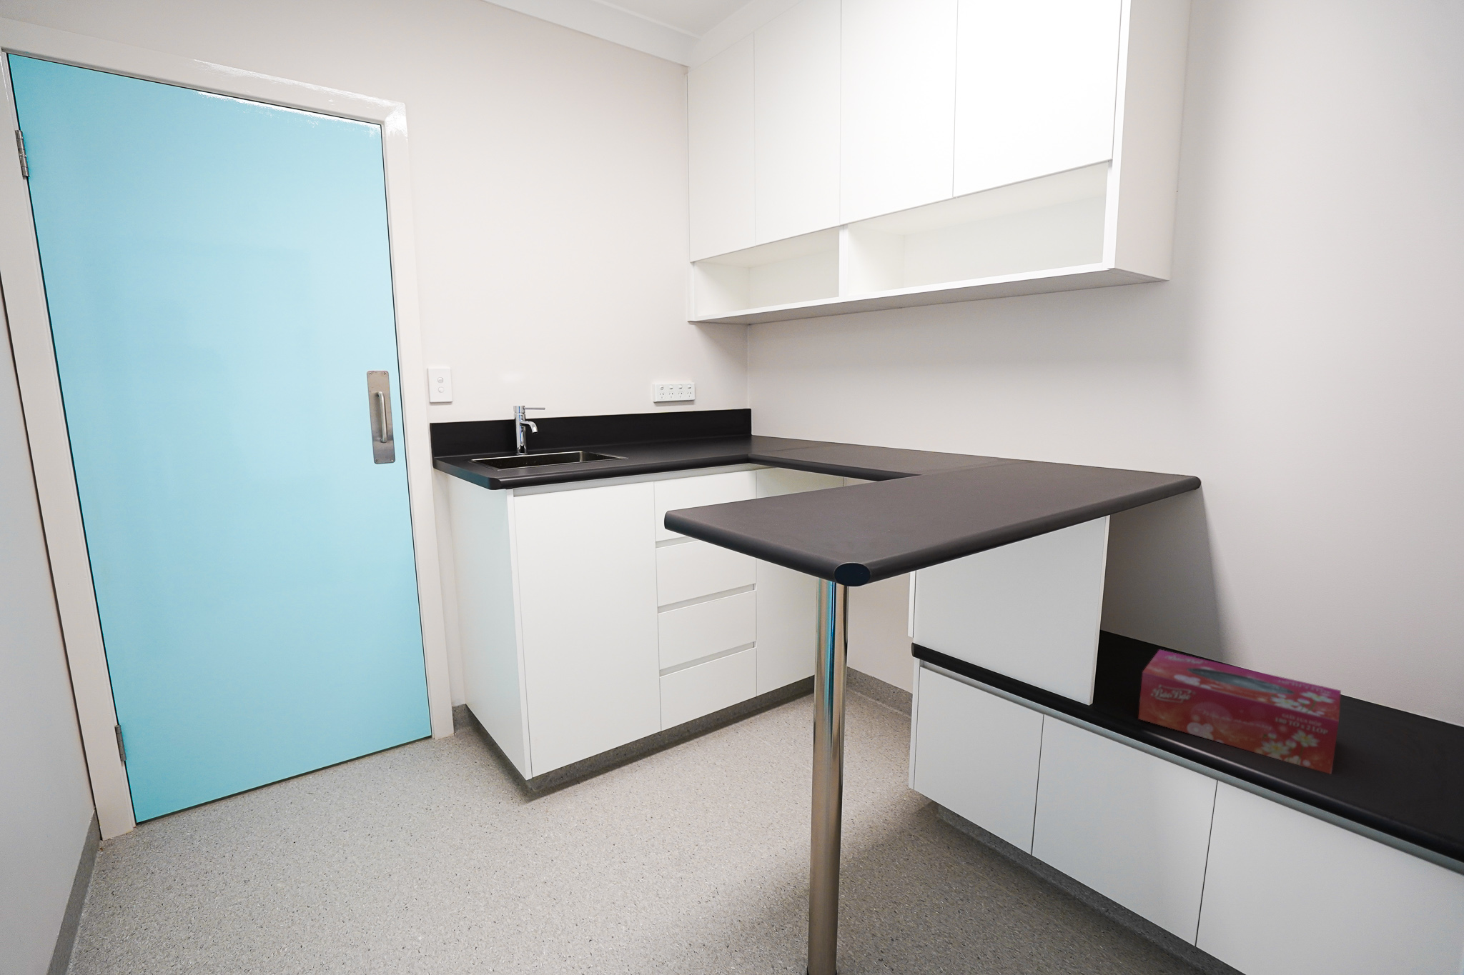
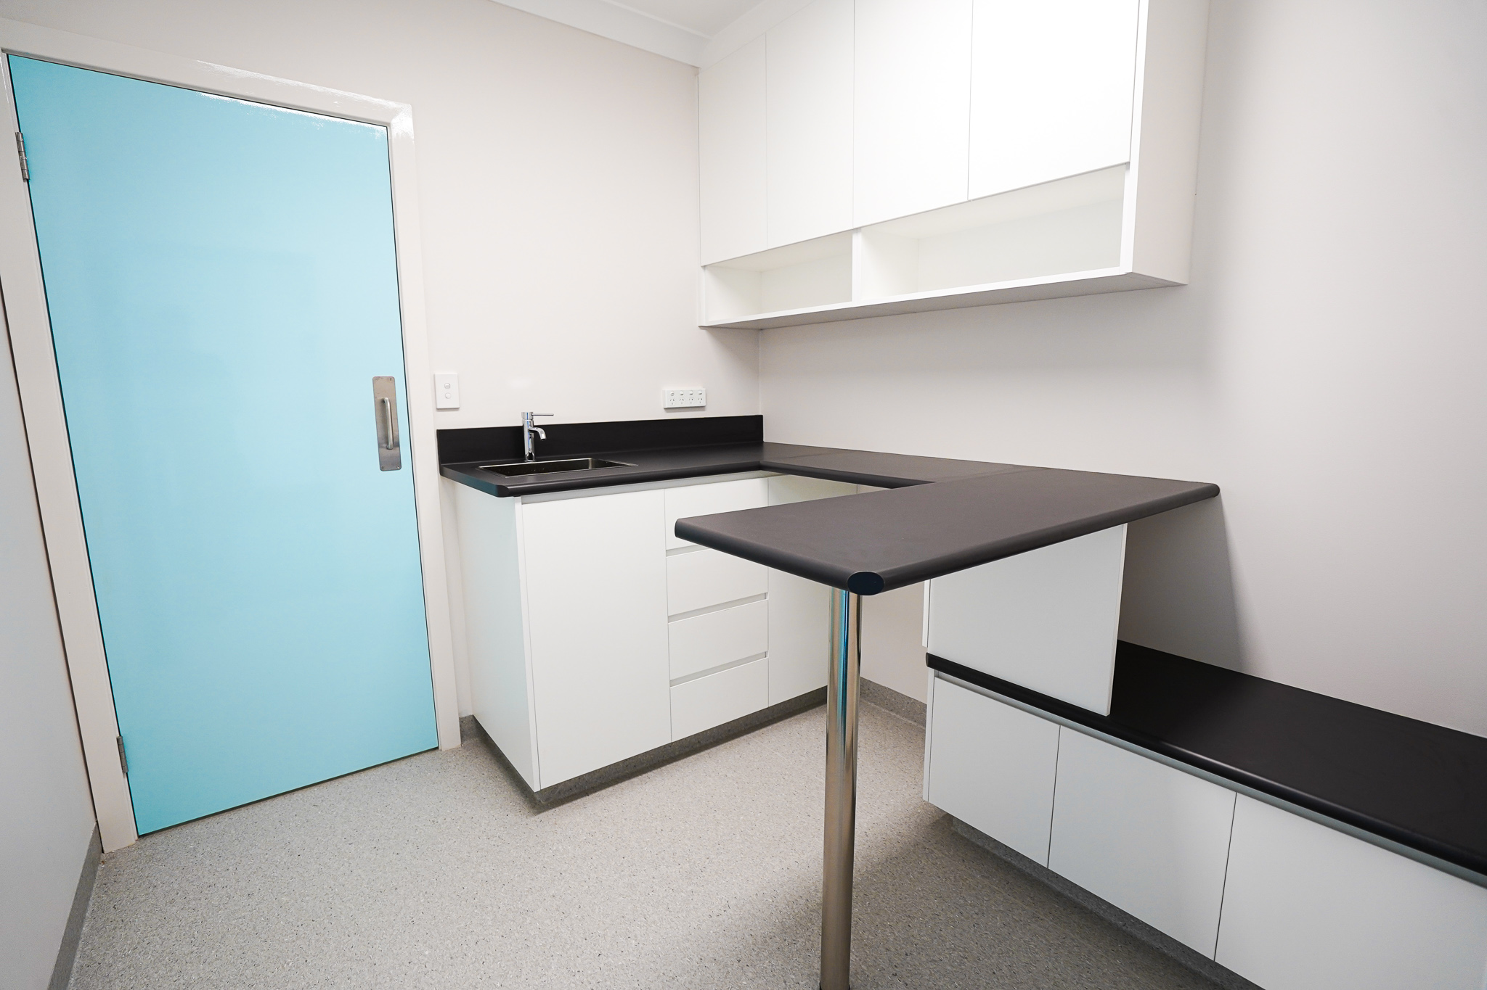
- tissue box [1137,650,1342,775]
